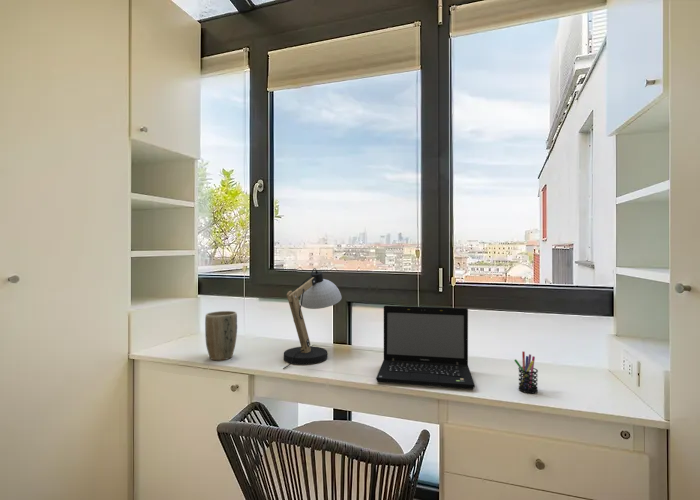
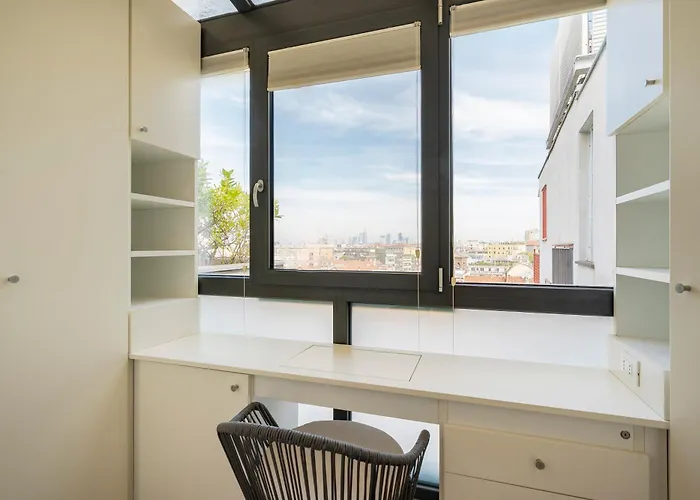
- plant pot [204,310,238,361]
- desk lamp [282,267,343,370]
- pen holder [513,350,539,394]
- laptop [375,305,476,390]
